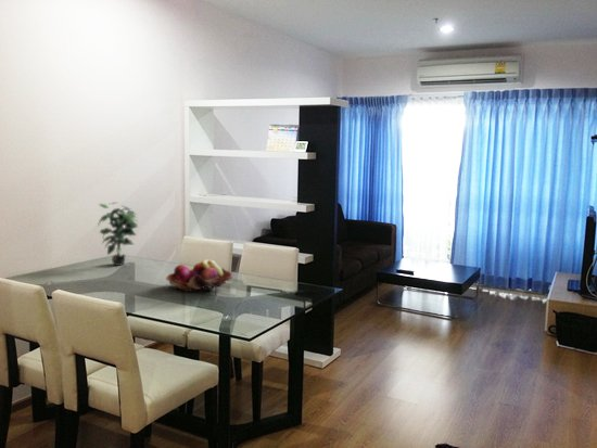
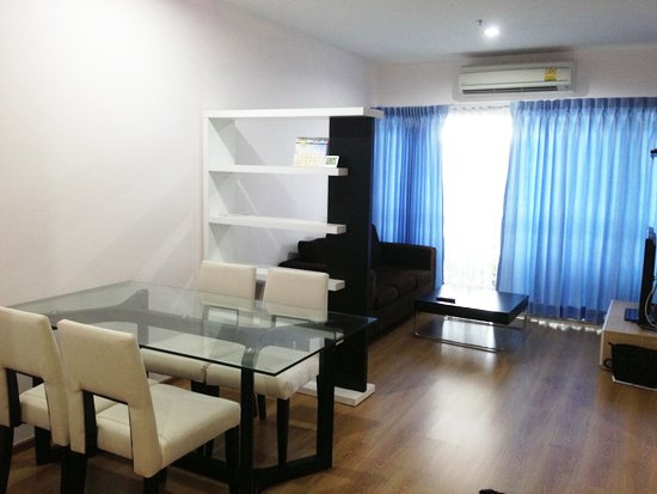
- potted plant [97,201,139,267]
- fruit basket [165,258,234,293]
